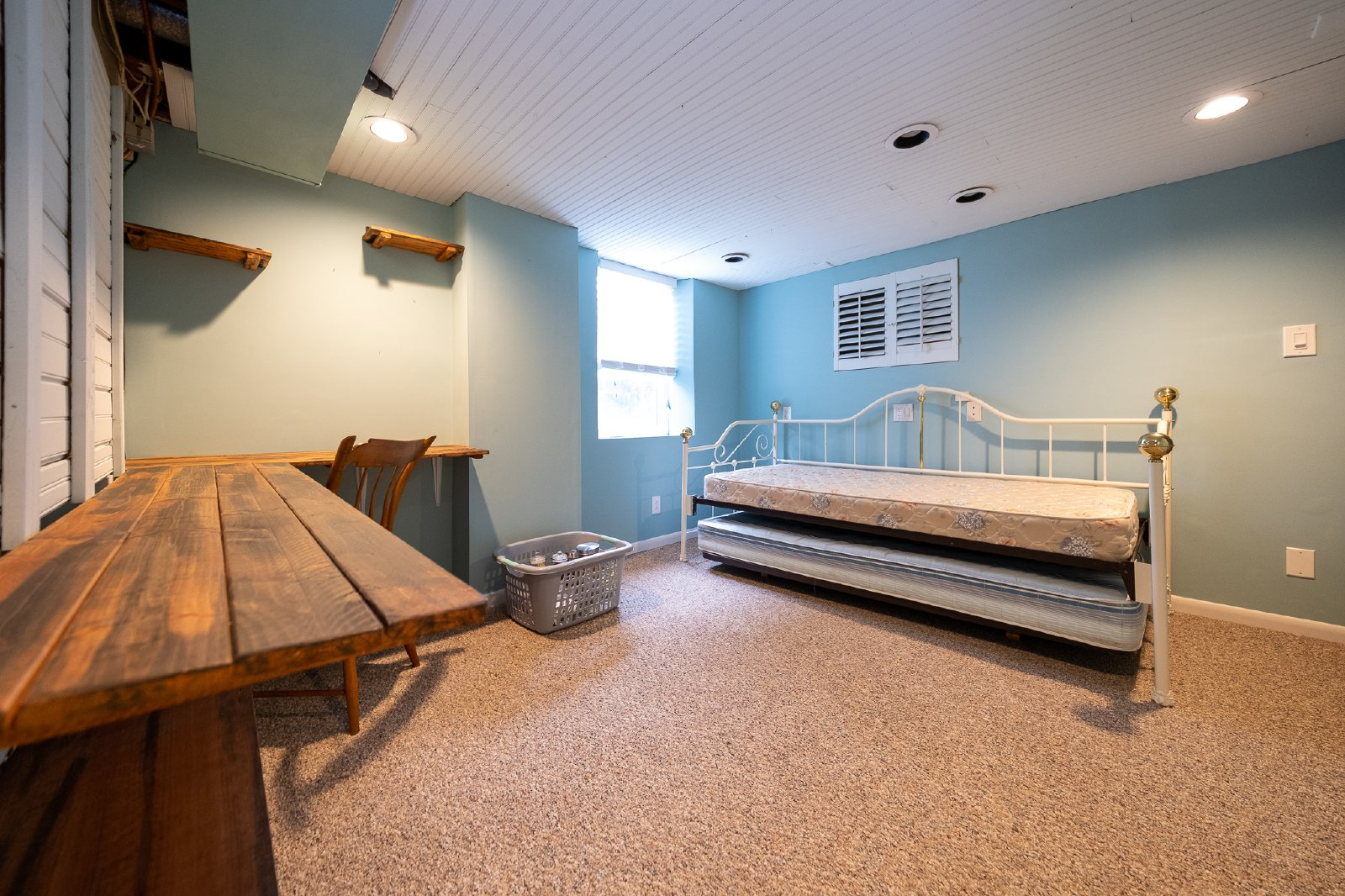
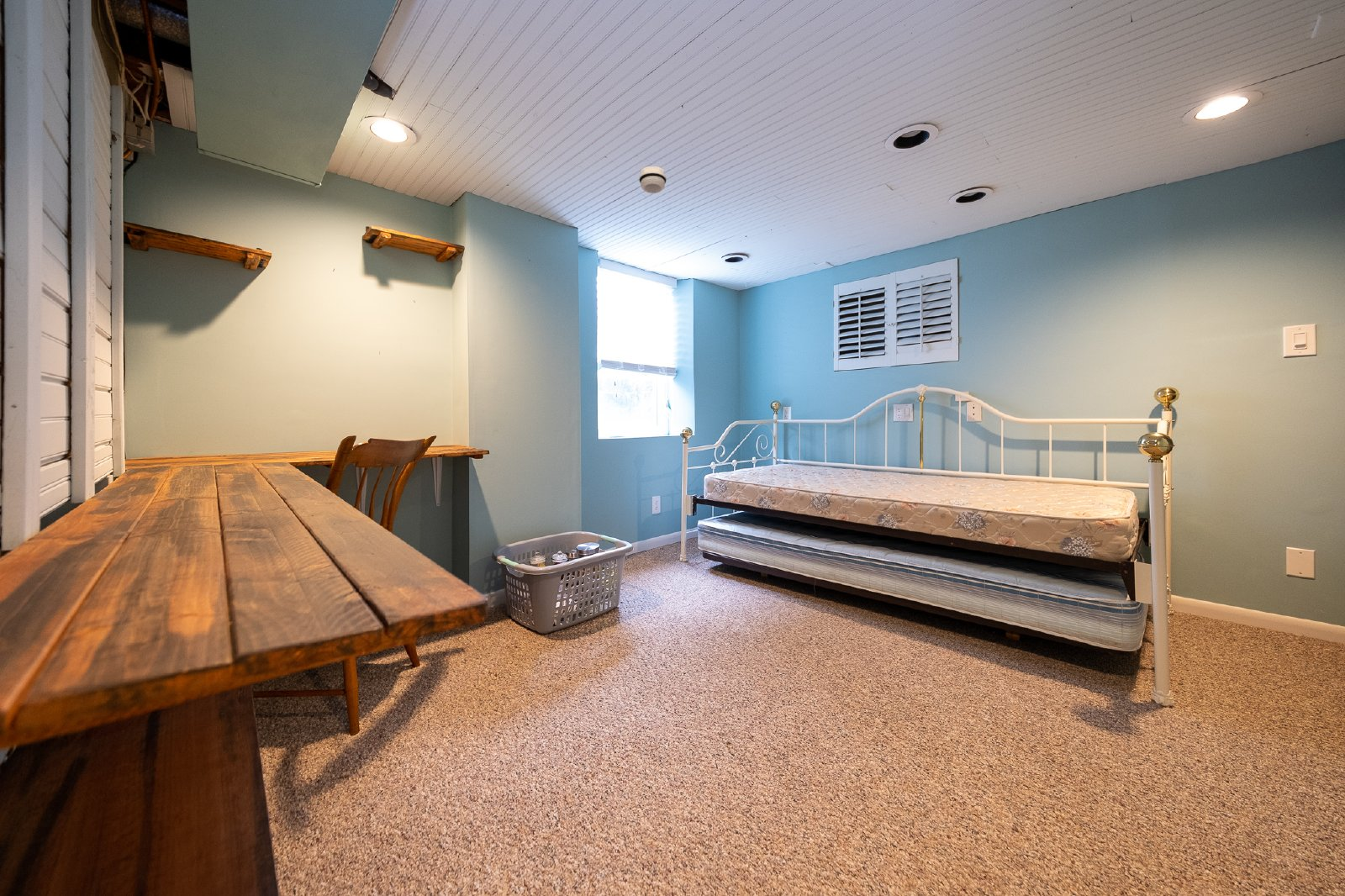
+ smoke detector [638,166,667,194]
